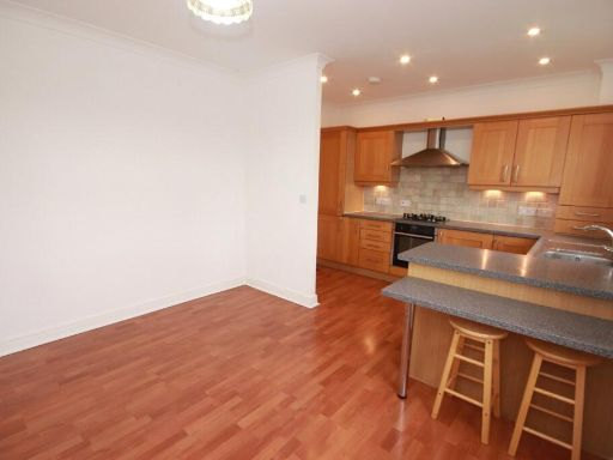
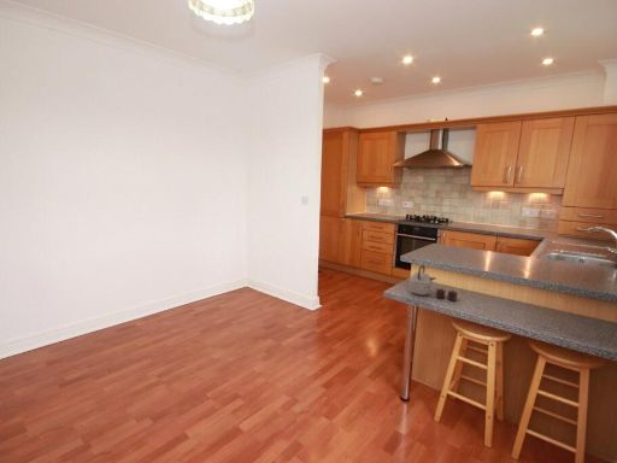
+ kettle [407,263,459,301]
